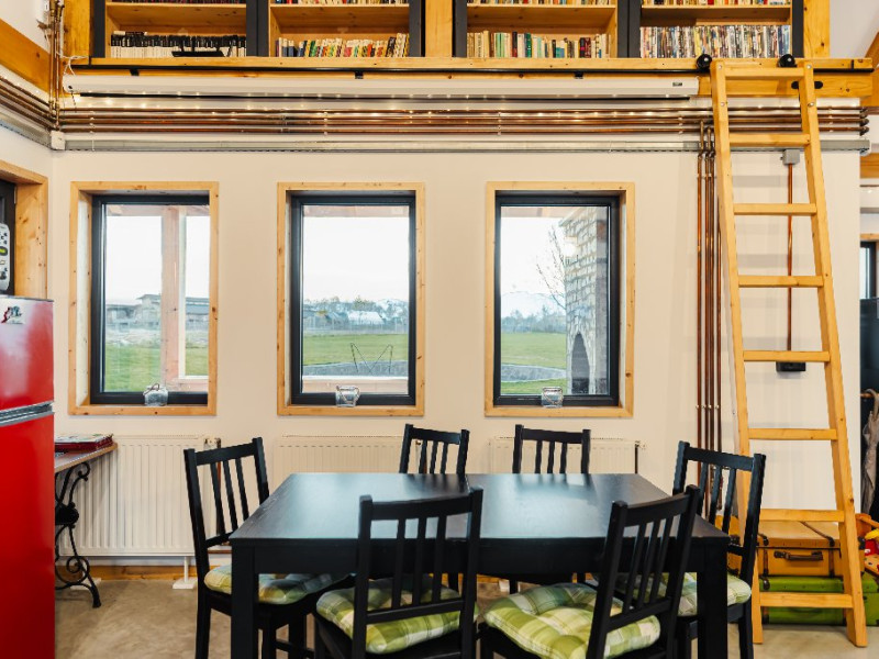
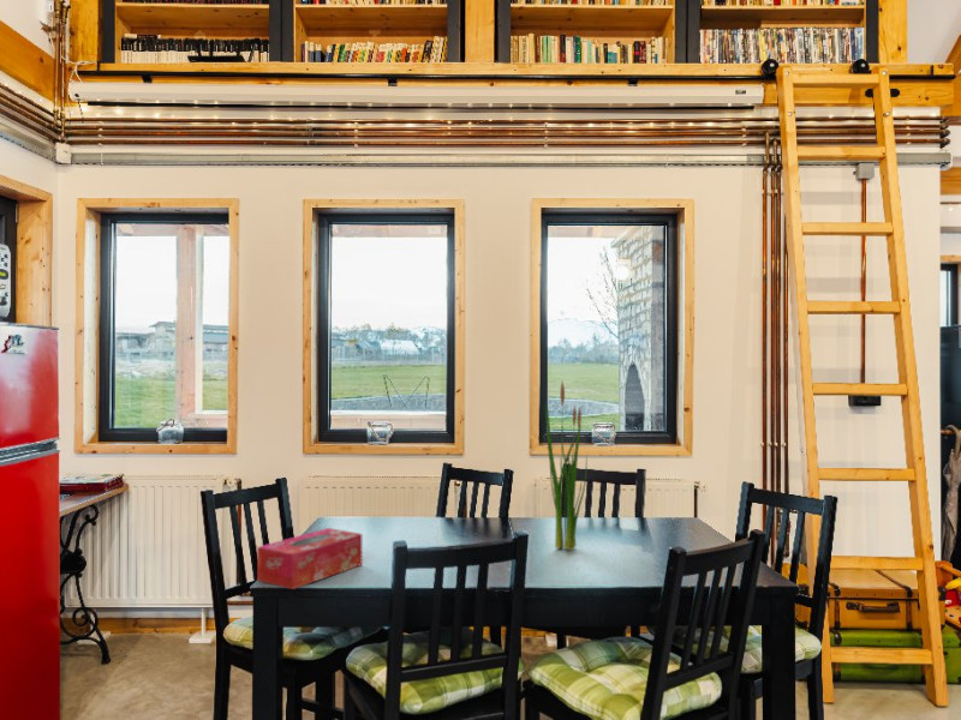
+ plant [544,380,589,551]
+ tissue box [256,527,363,590]
